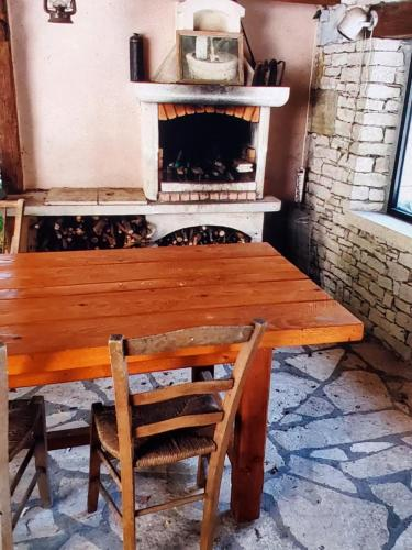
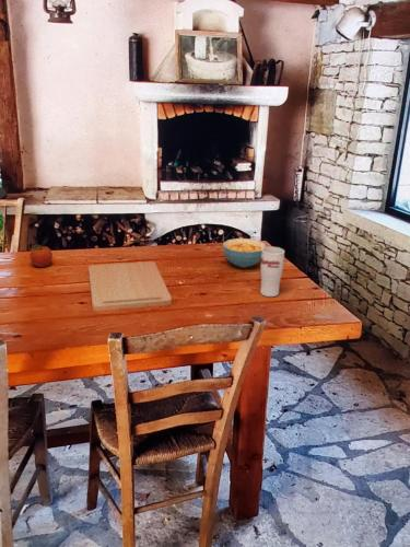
+ fruit [28,244,54,268]
+ cup [259,246,285,298]
+ cutting board [87,260,173,312]
+ cereal bowl [222,237,267,269]
